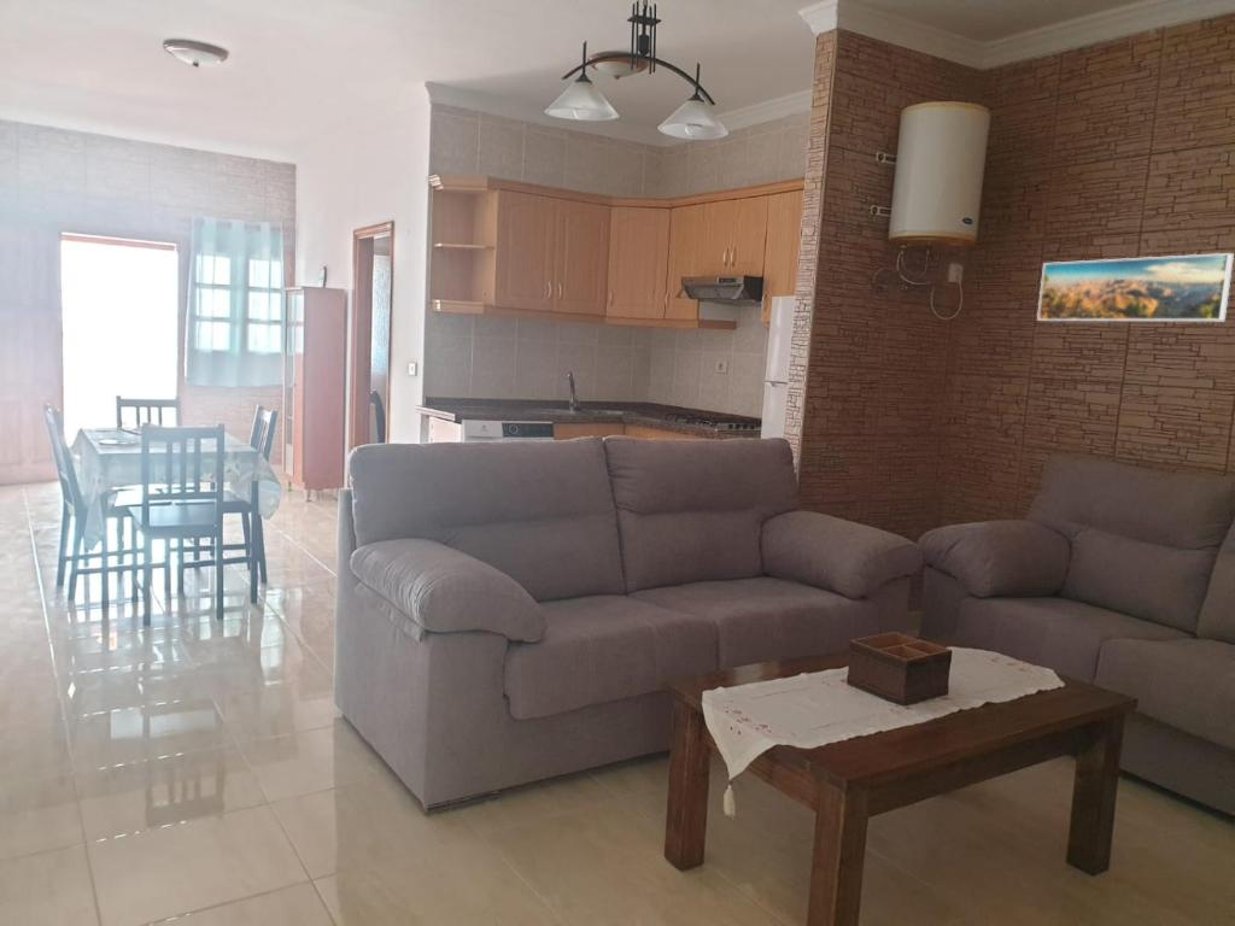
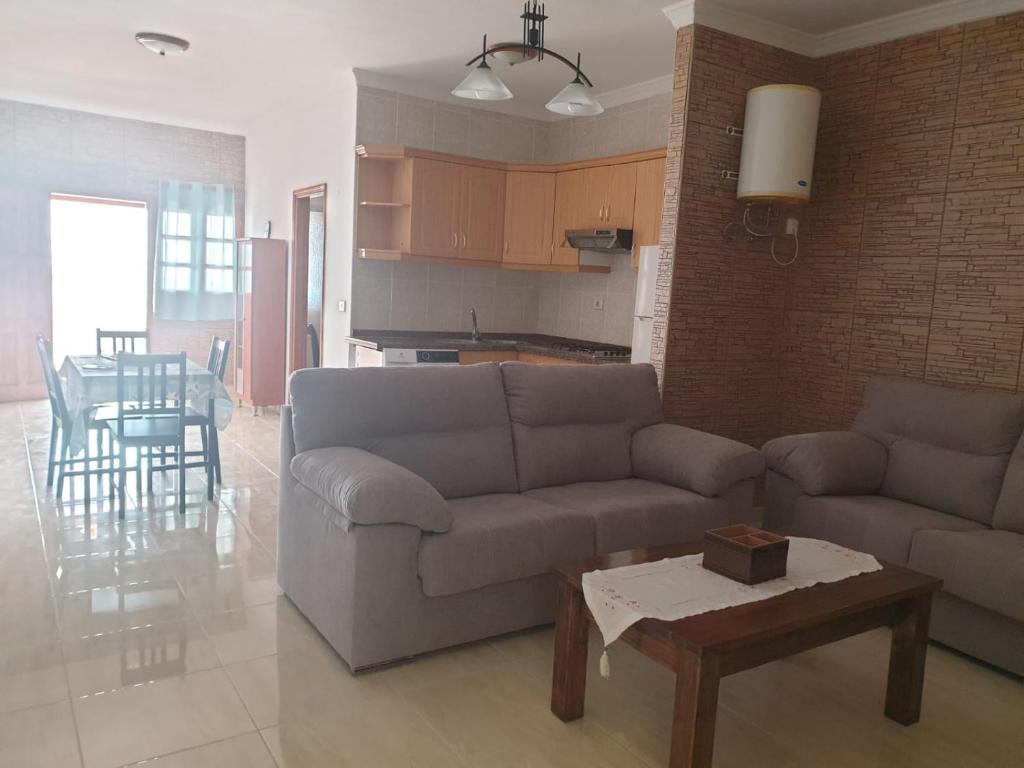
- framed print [1036,252,1235,322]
